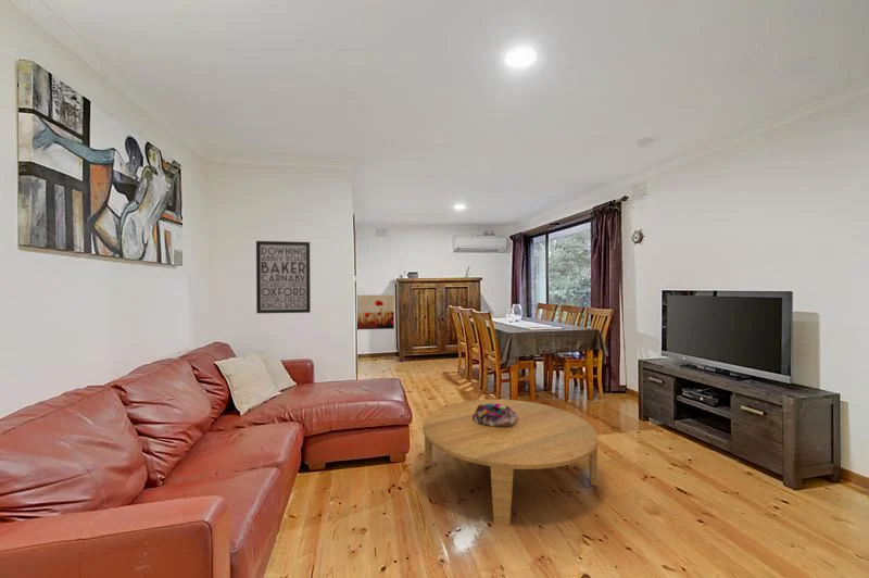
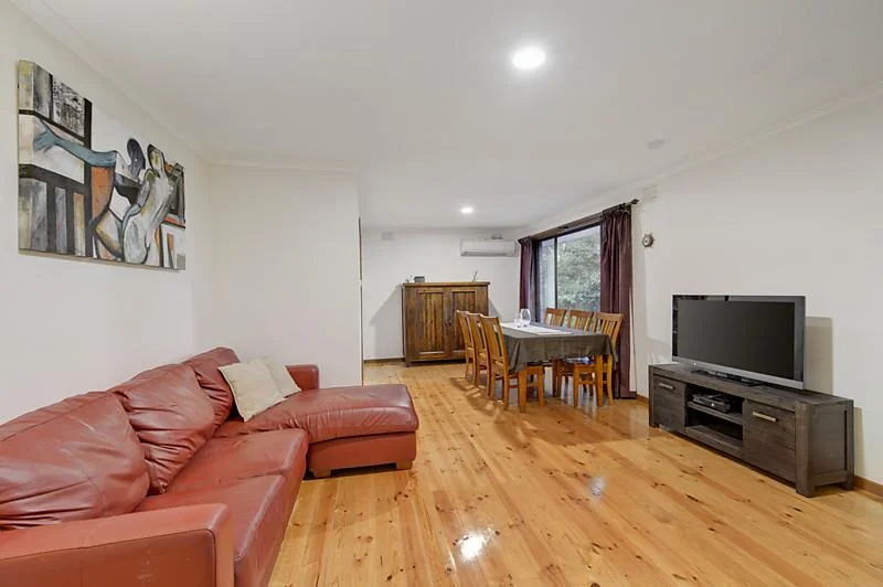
- wall art [356,293,395,330]
- wall art [255,240,312,314]
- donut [473,403,518,427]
- coffee table [423,399,600,526]
